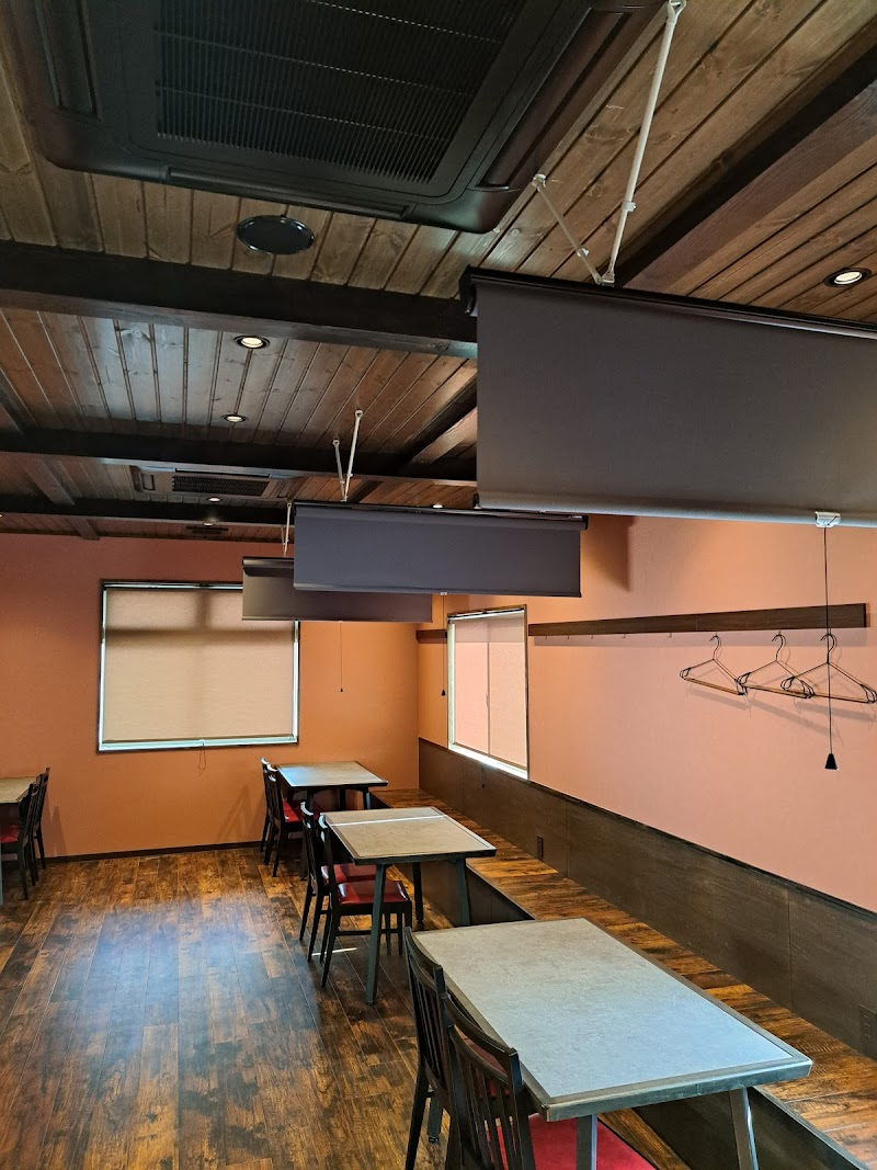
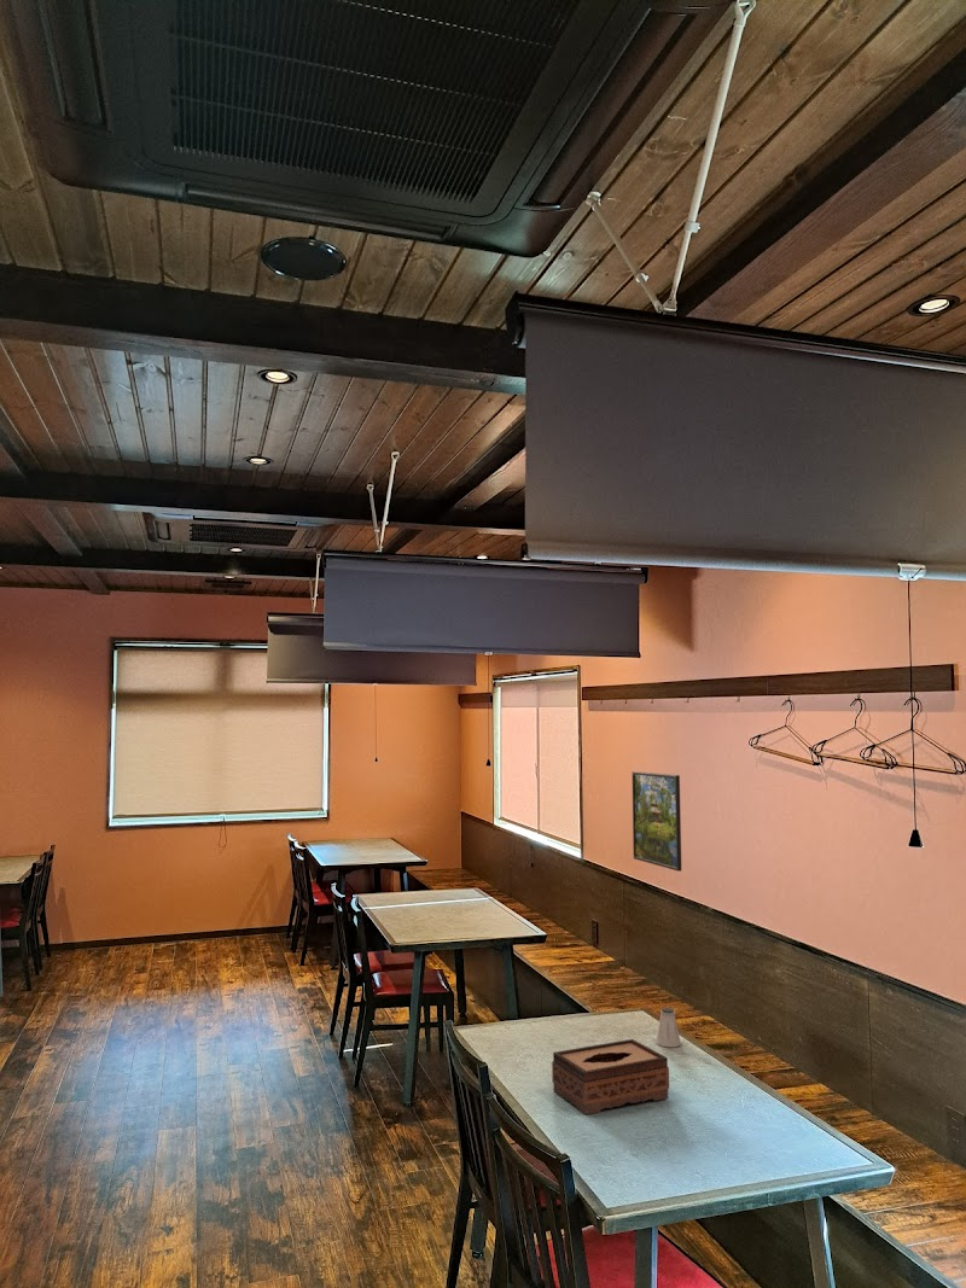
+ saltshaker [654,1007,682,1048]
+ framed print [632,770,682,873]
+ tissue box [551,1038,670,1115]
